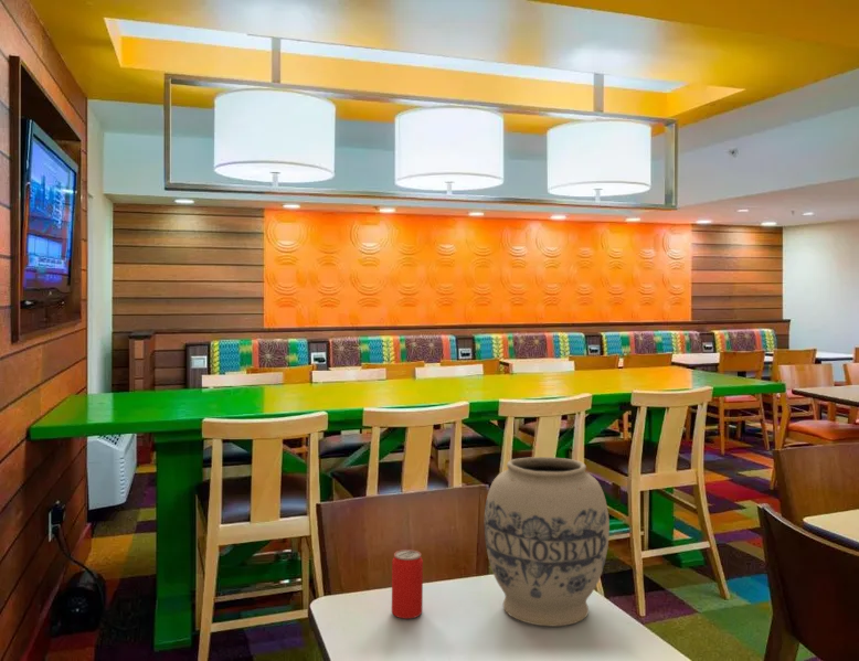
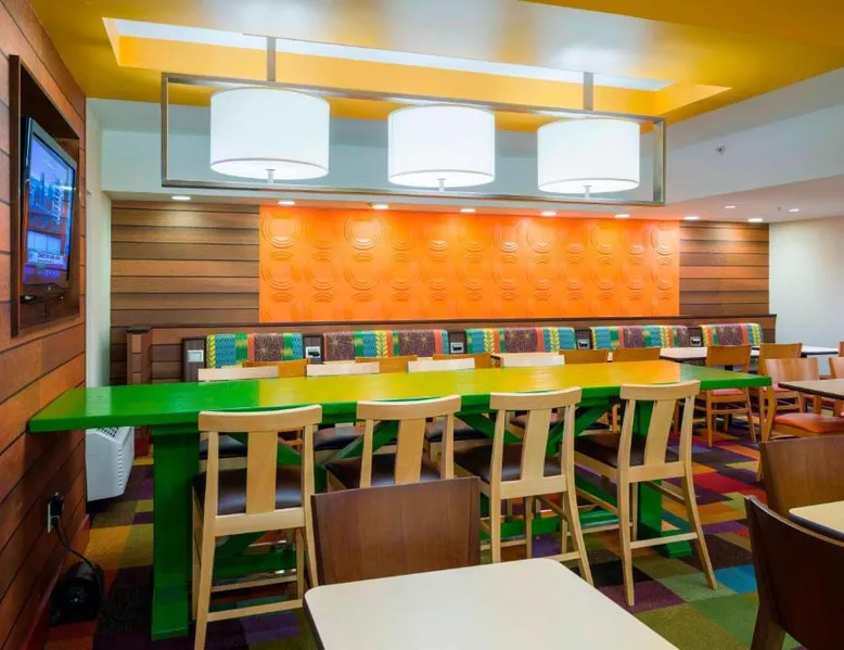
- vase [484,456,611,627]
- beverage can [391,548,424,620]
